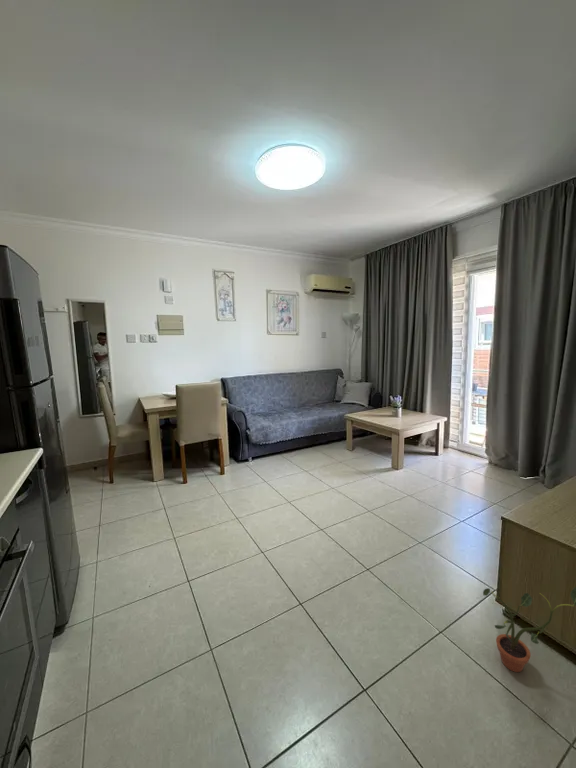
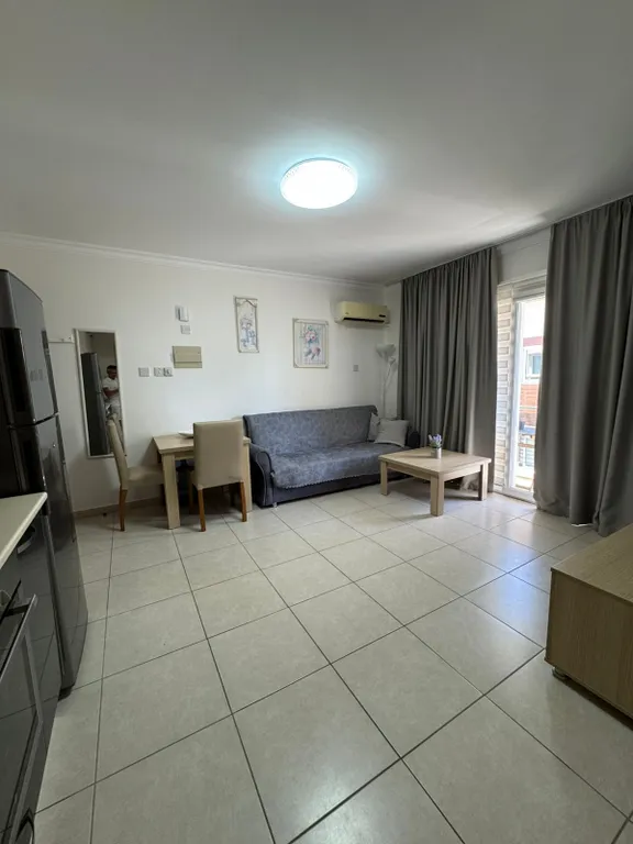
- potted plant [482,586,576,673]
